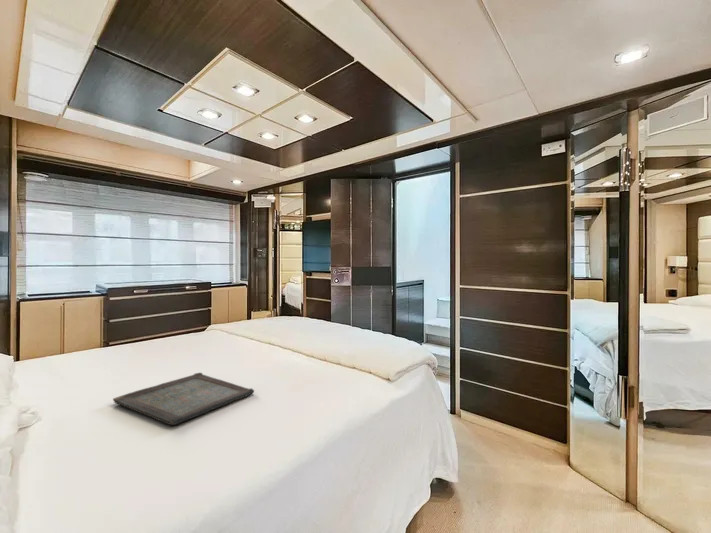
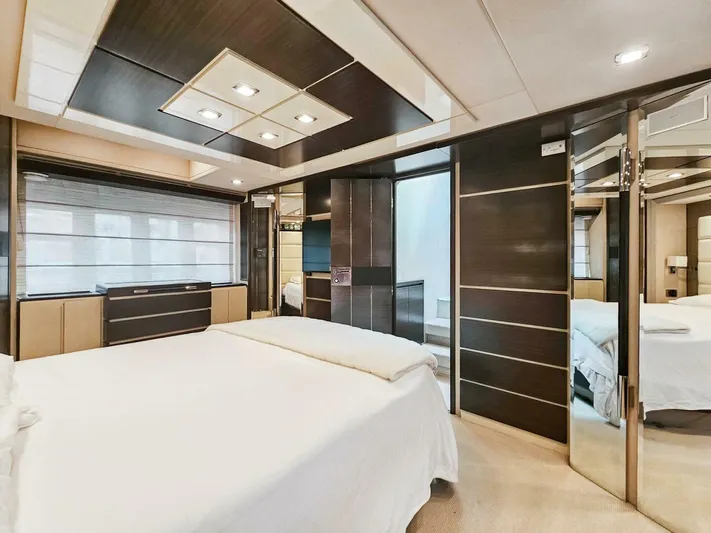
- serving tray [112,372,255,426]
